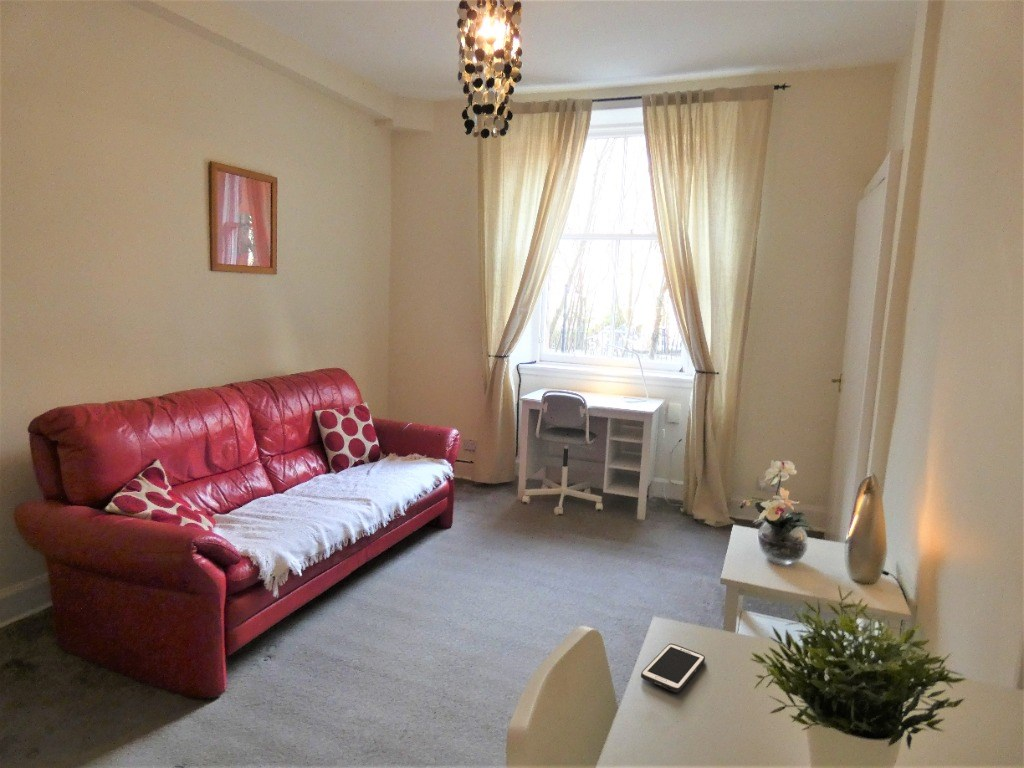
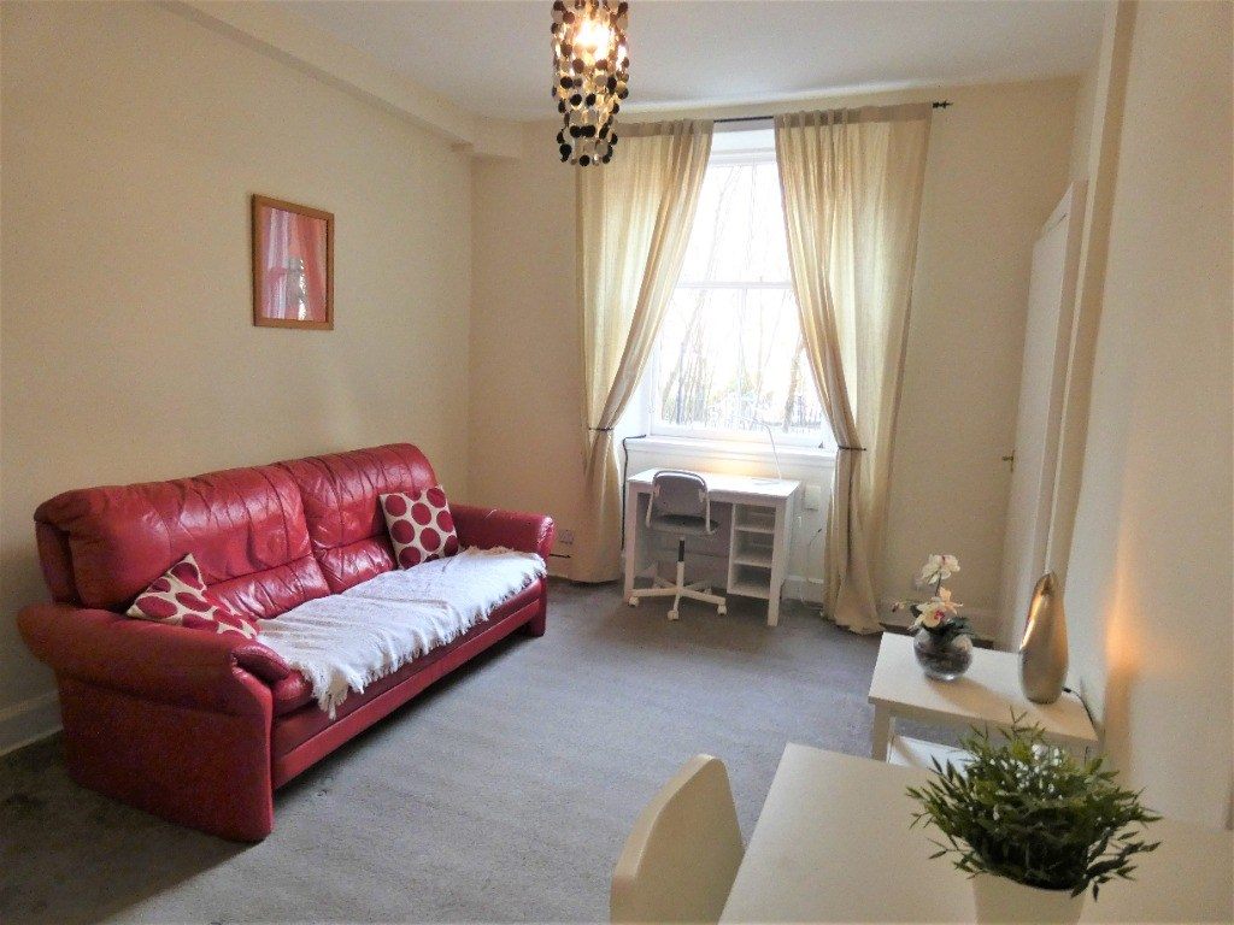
- cell phone [640,642,706,693]
